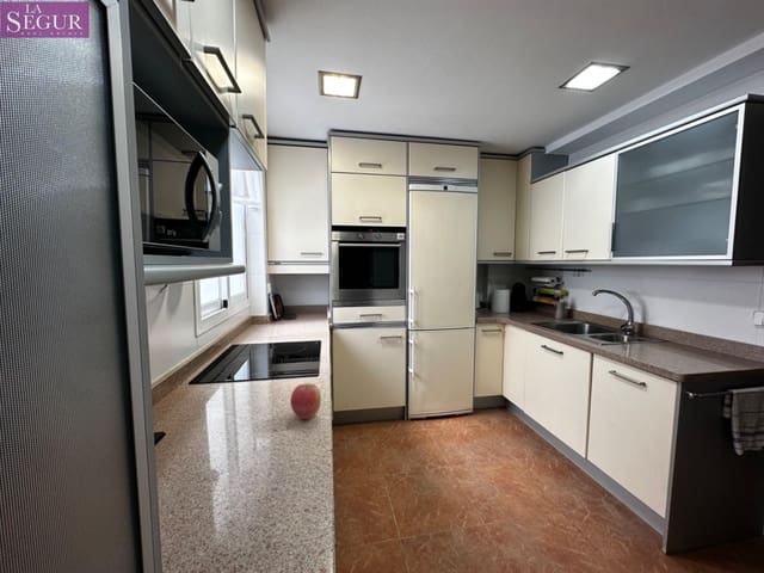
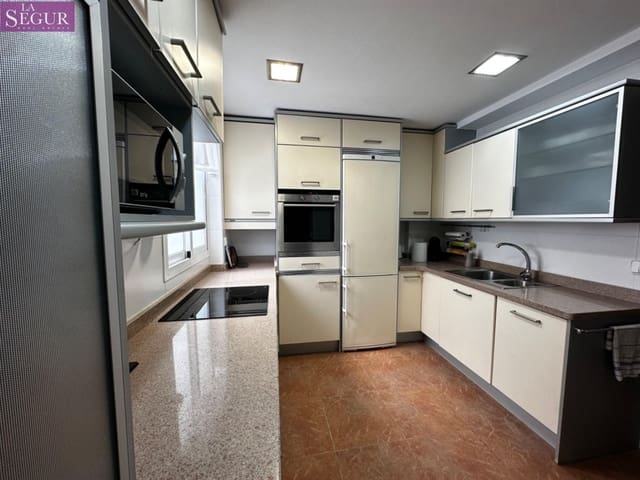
- apple [289,382,322,420]
